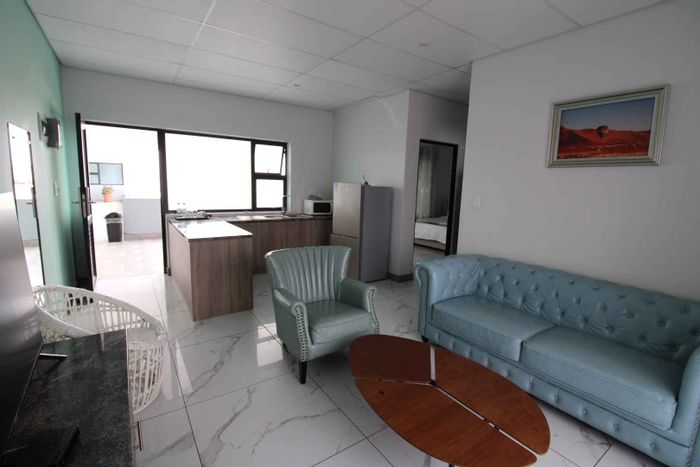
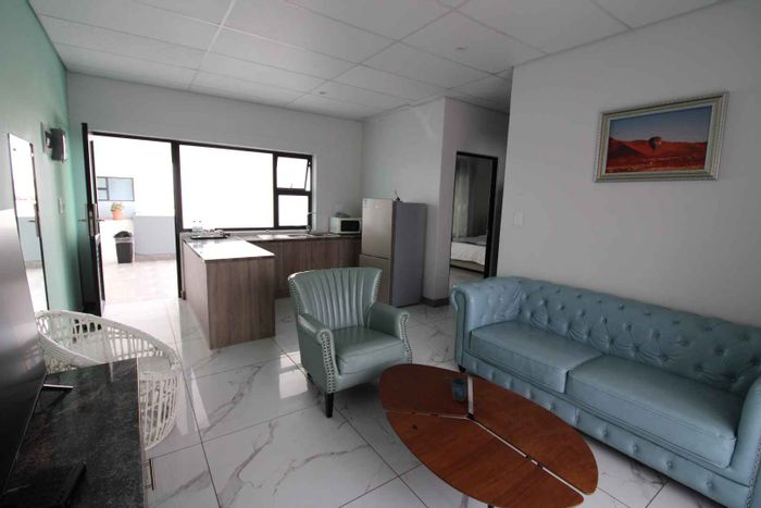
+ mug [444,375,470,402]
